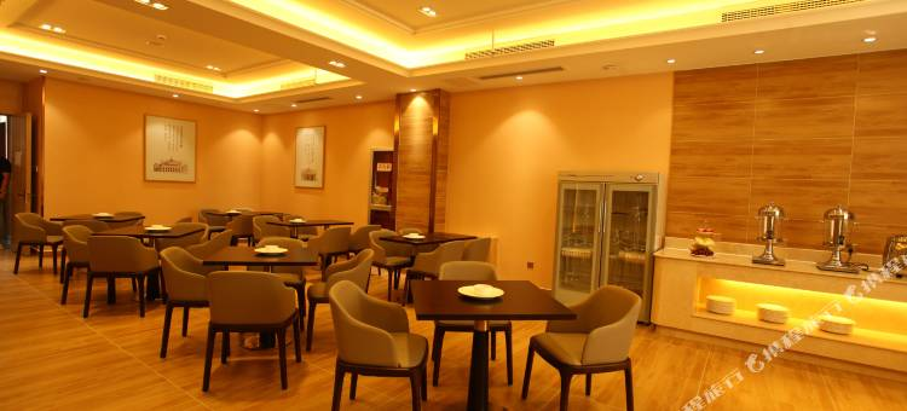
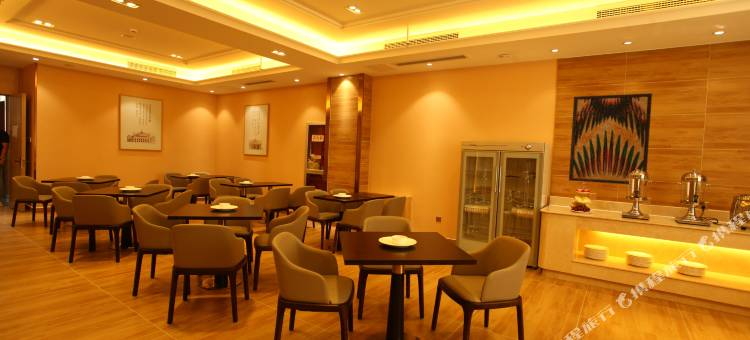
+ wall art [568,92,653,186]
